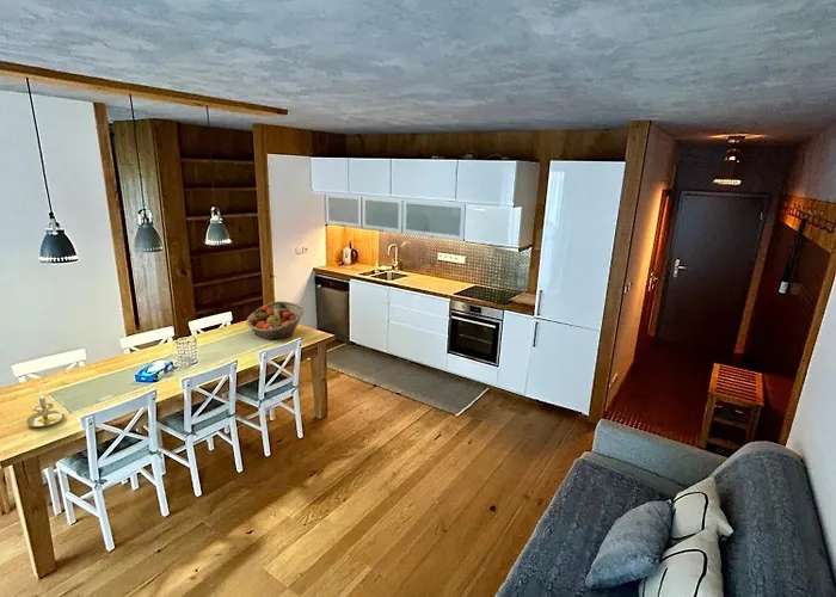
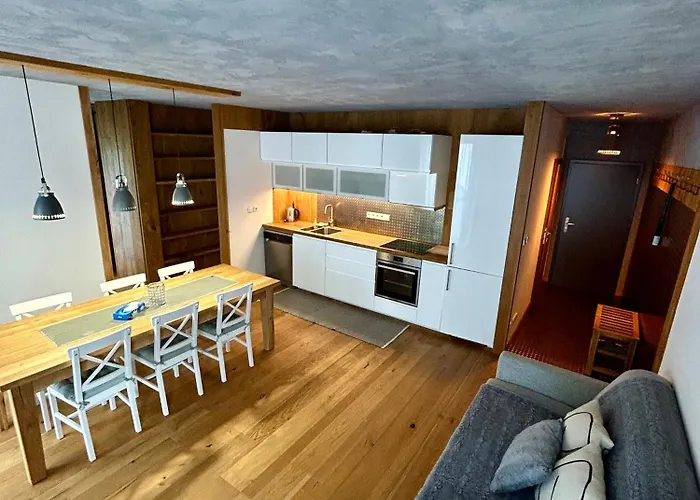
- fruit basket [246,300,306,340]
- candle holder [25,389,66,429]
